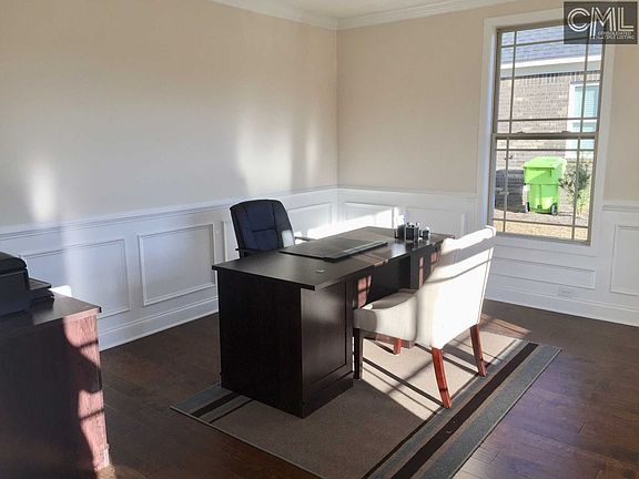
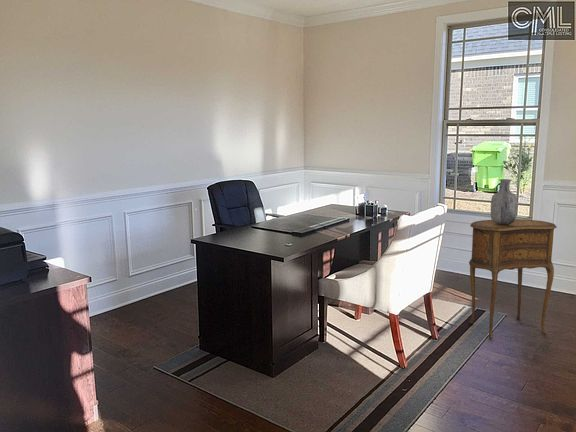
+ vase [490,178,518,225]
+ side table [468,218,558,341]
